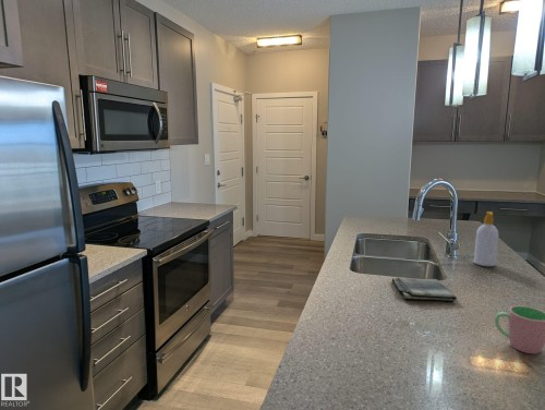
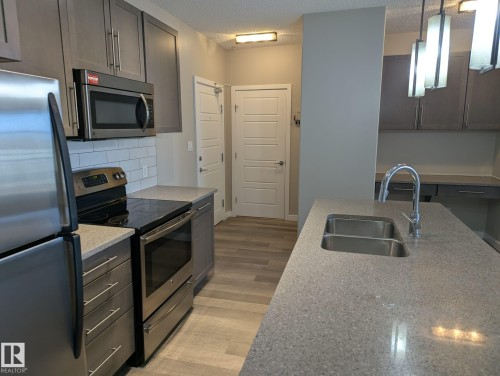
- soap bottle [473,210,499,267]
- dish towel [391,276,458,302]
- cup [494,304,545,355]
